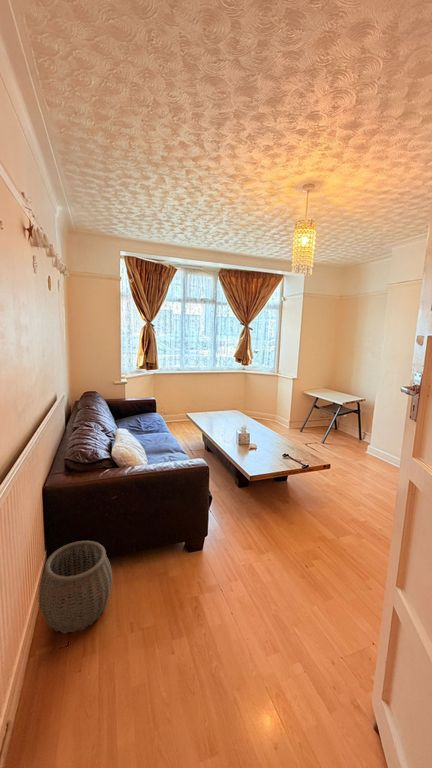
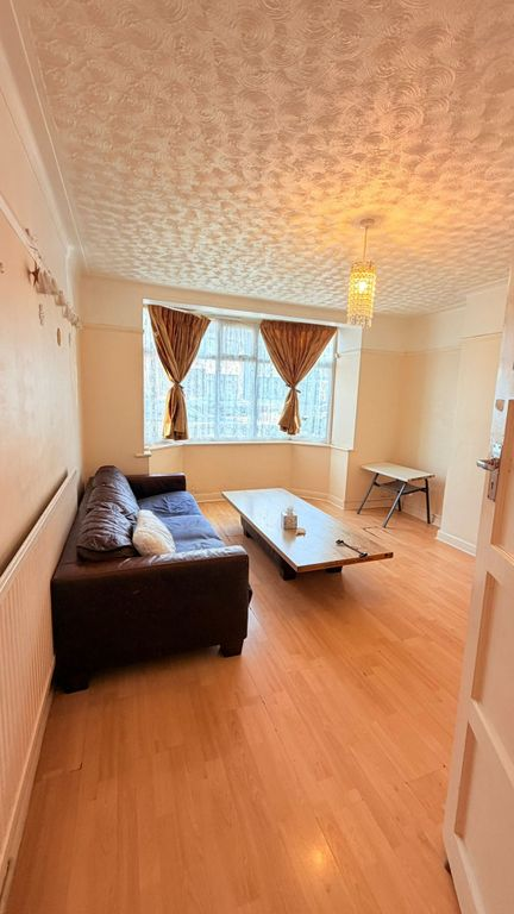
- woven basket [37,540,113,635]
